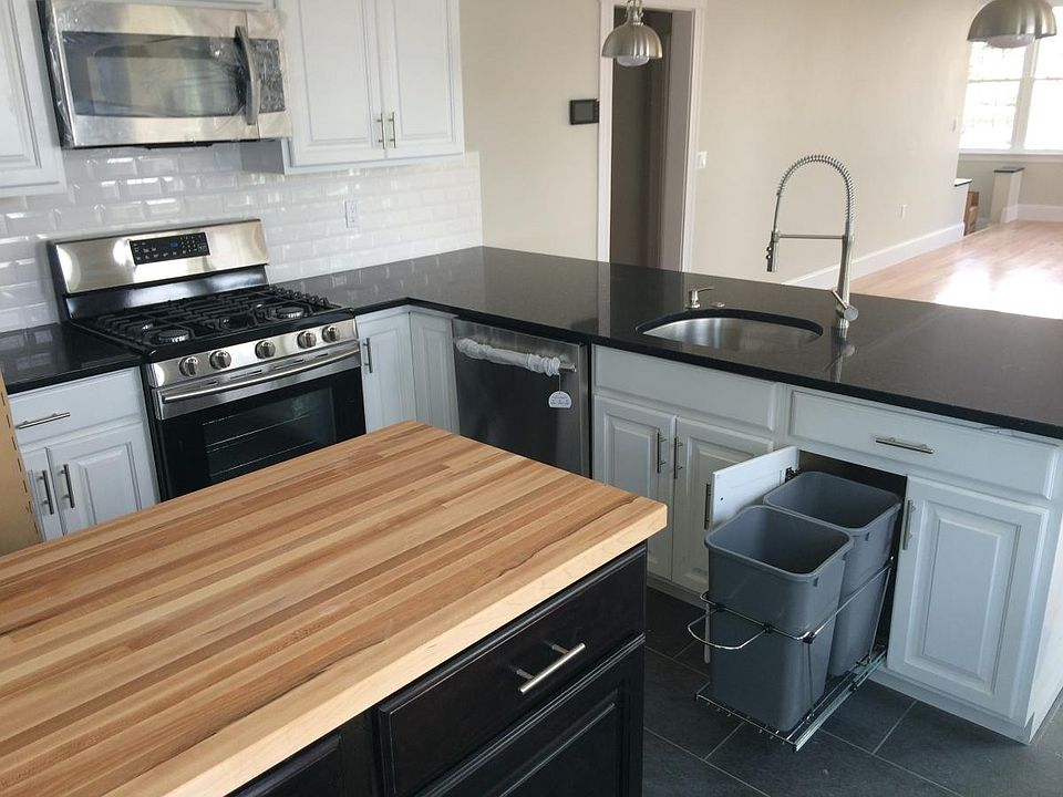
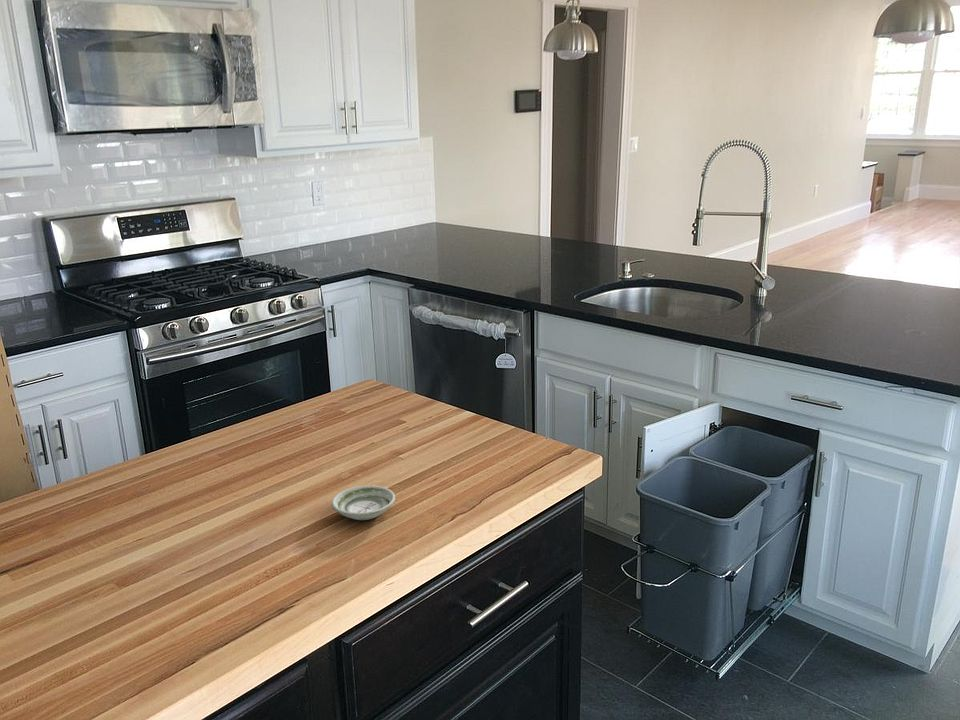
+ saucer [331,485,396,521]
